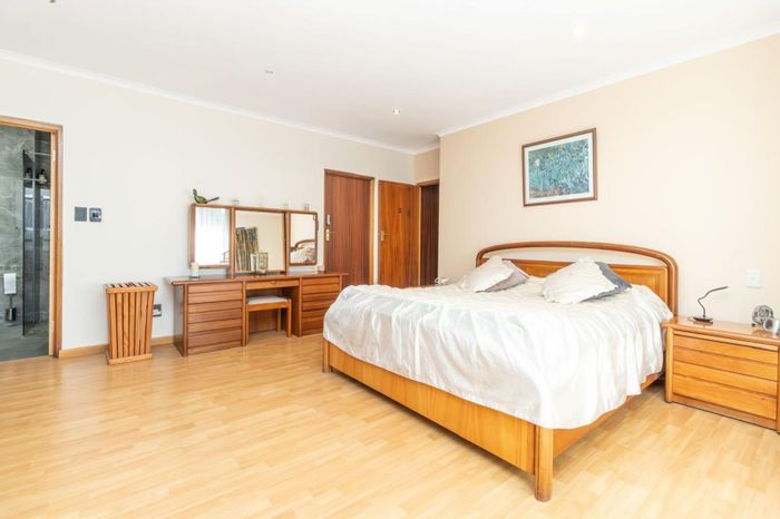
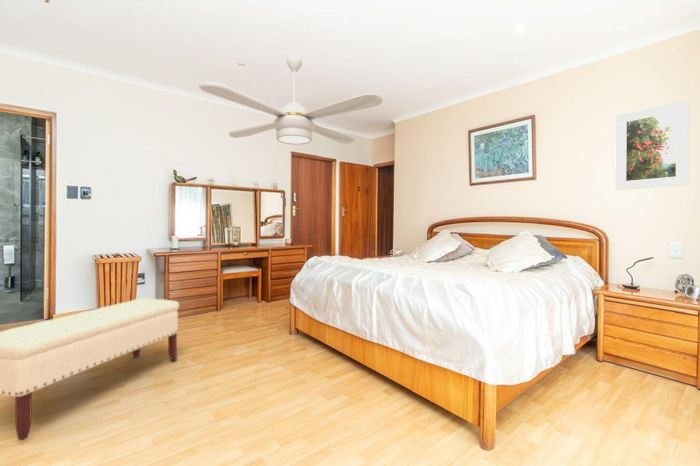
+ ceiling fan [198,56,383,146]
+ bench [0,298,180,442]
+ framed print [614,99,691,191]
